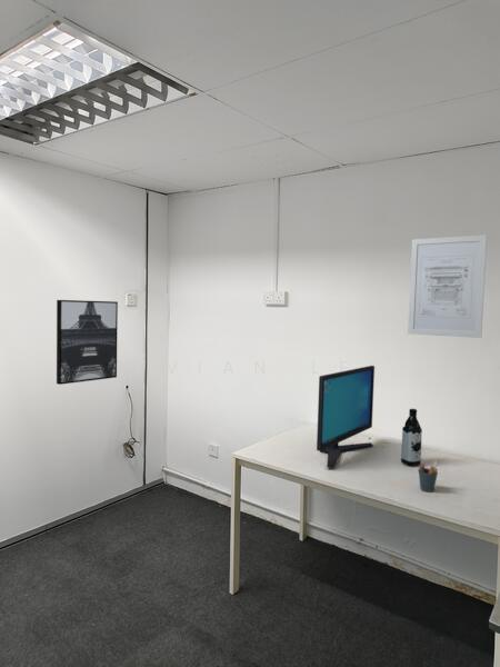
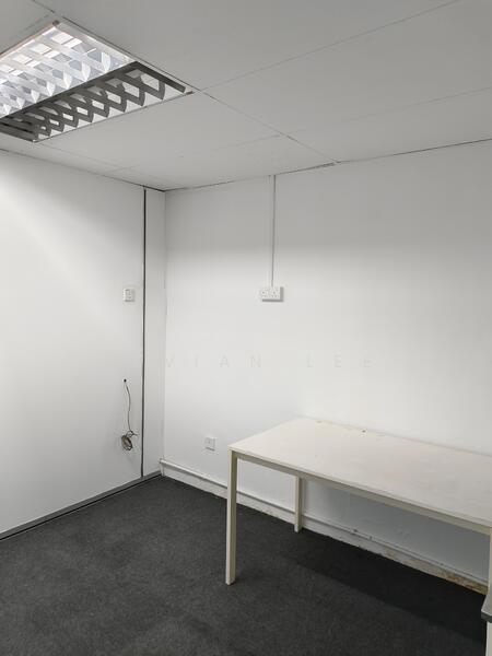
- wall art [56,299,119,386]
- water bottle [400,408,423,467]
- pen holder [418,459,439,492]
- computer monitor [316,365,376,468]
- wall art [407,233,488,339]
